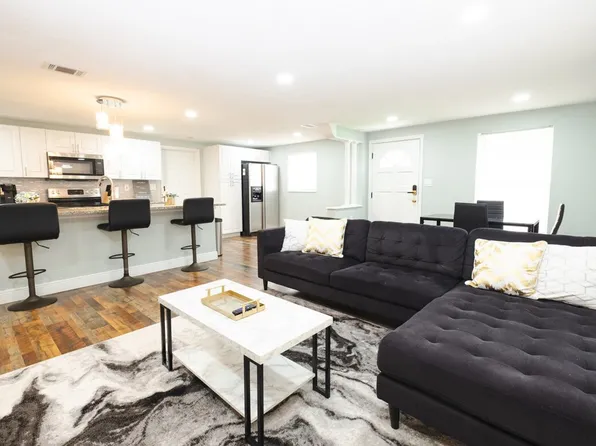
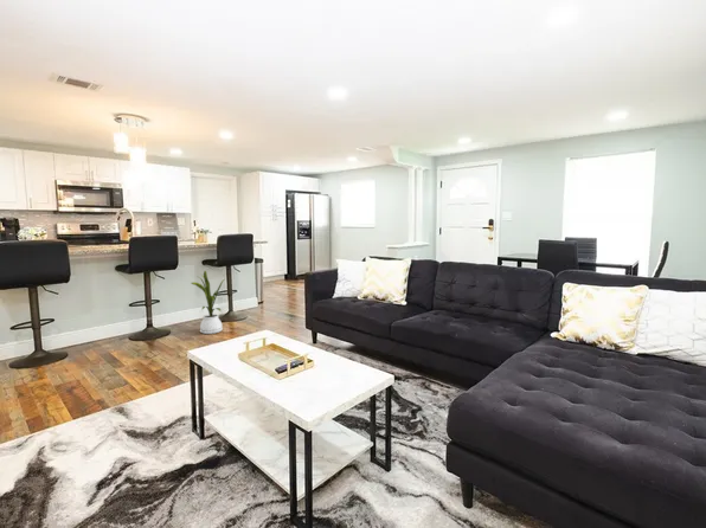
+ house plant [191,270,225,335]
